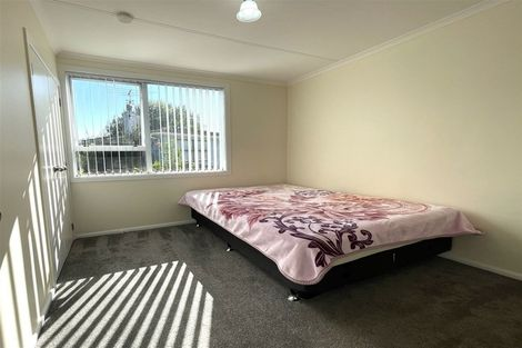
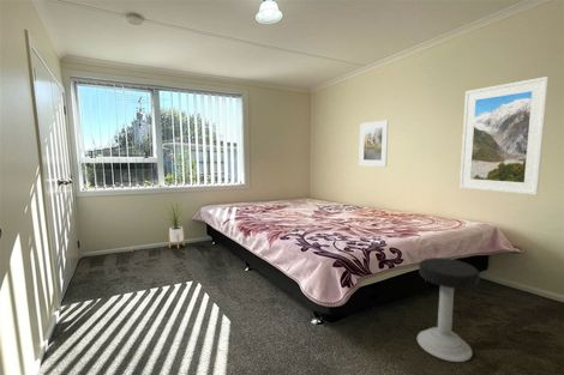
+ stool [416,256,481,363]
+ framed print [458,75,550,196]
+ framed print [358,120,390,168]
+ house plant [163,199,190,249]
